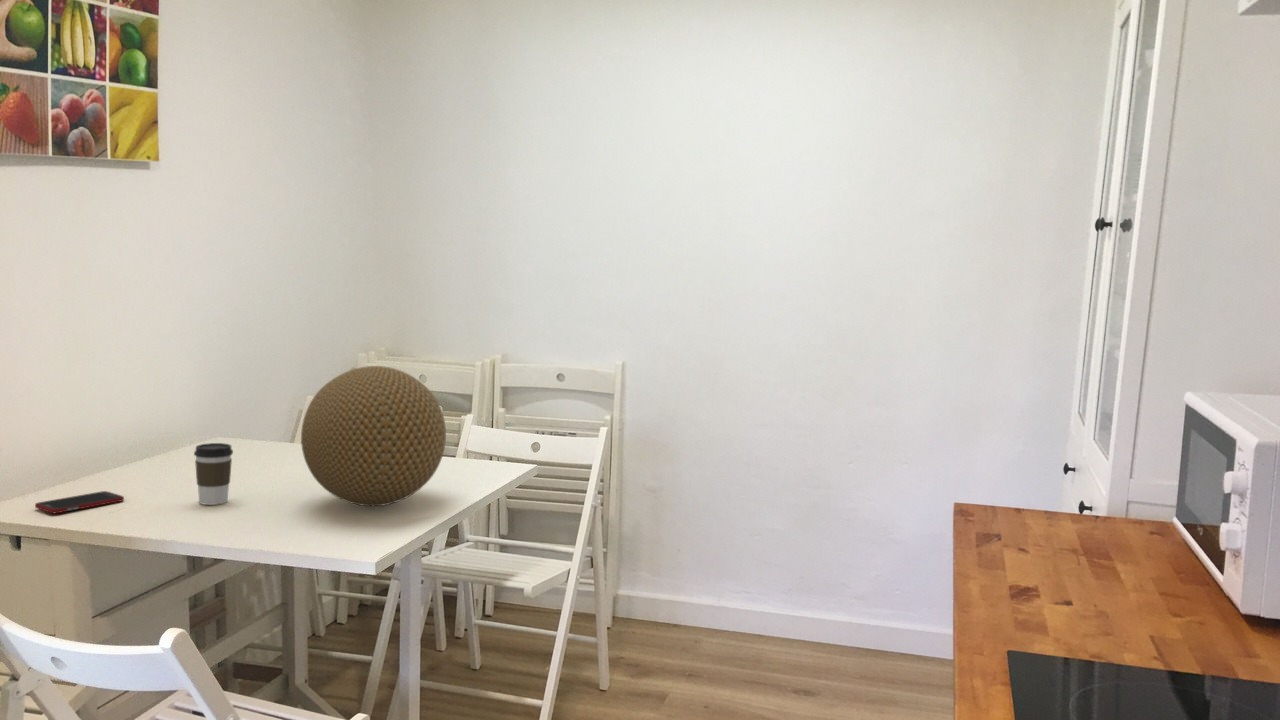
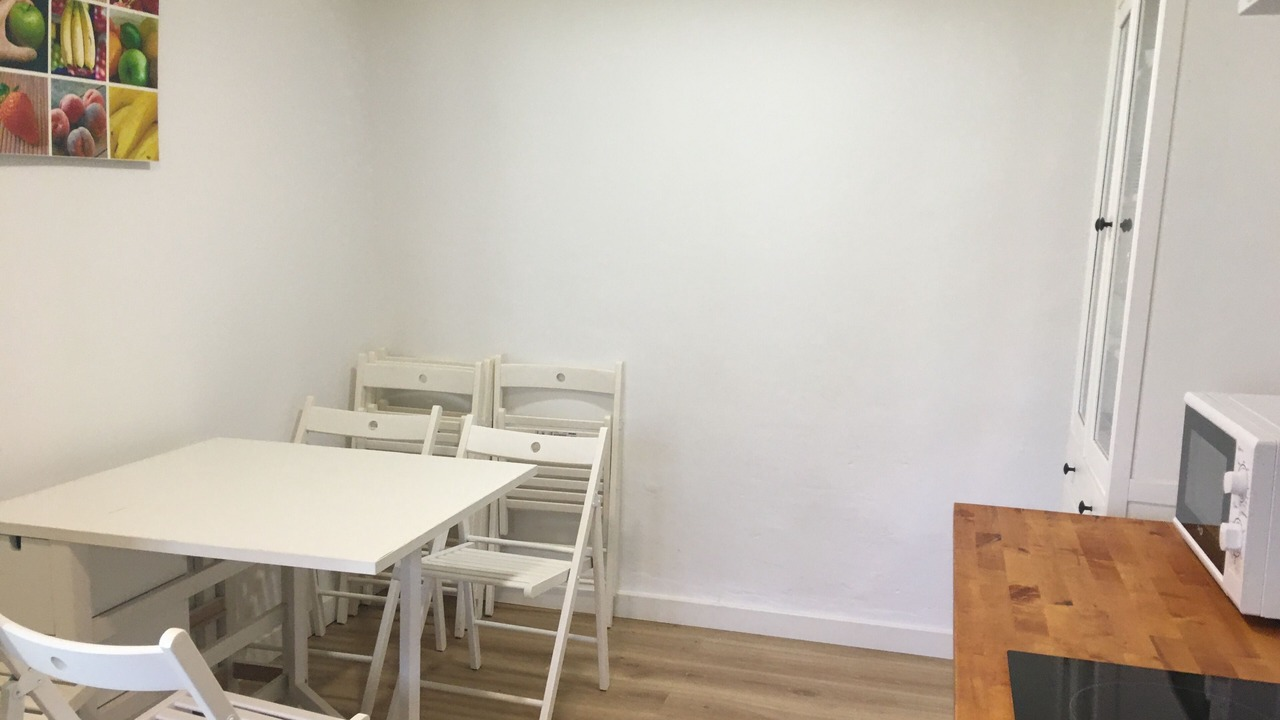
- coffee cup [193,442,234,506]
- cell phone [34,490,125,514]
- decorative ball [300,365,447,507]
